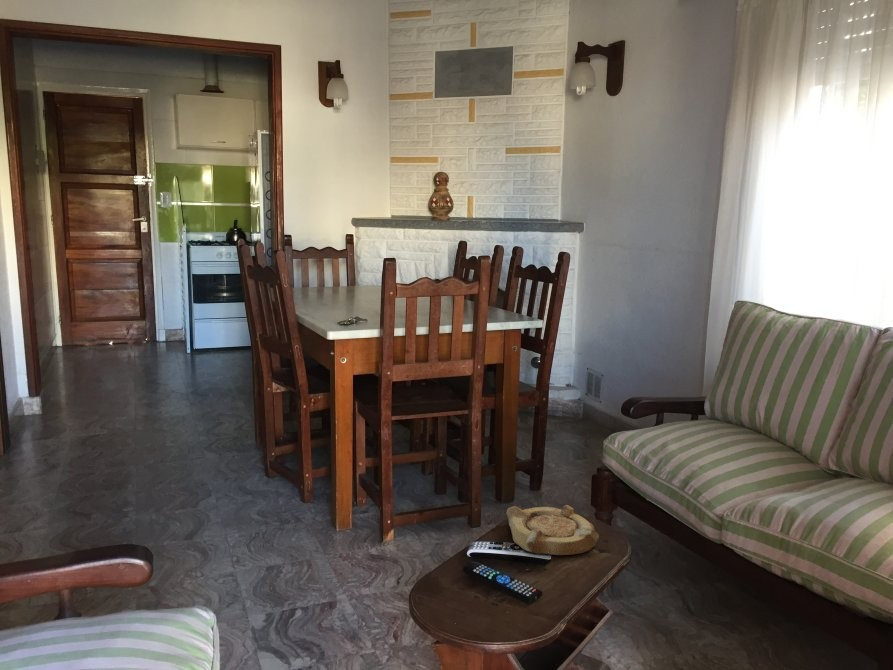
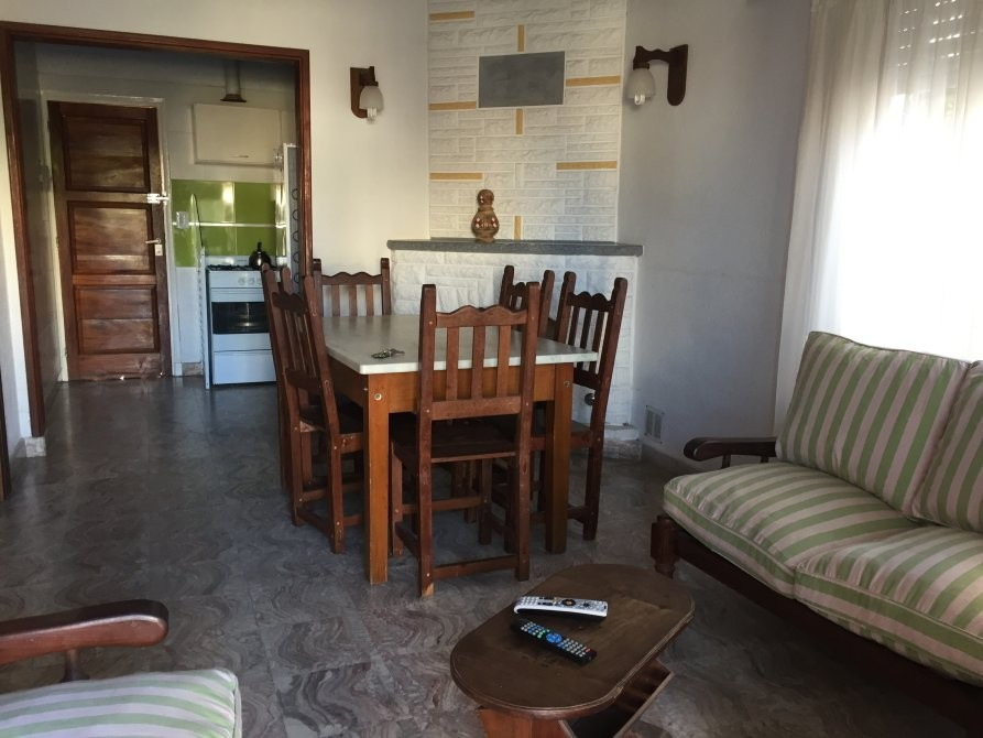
- ashtray [505,504,600,556]
